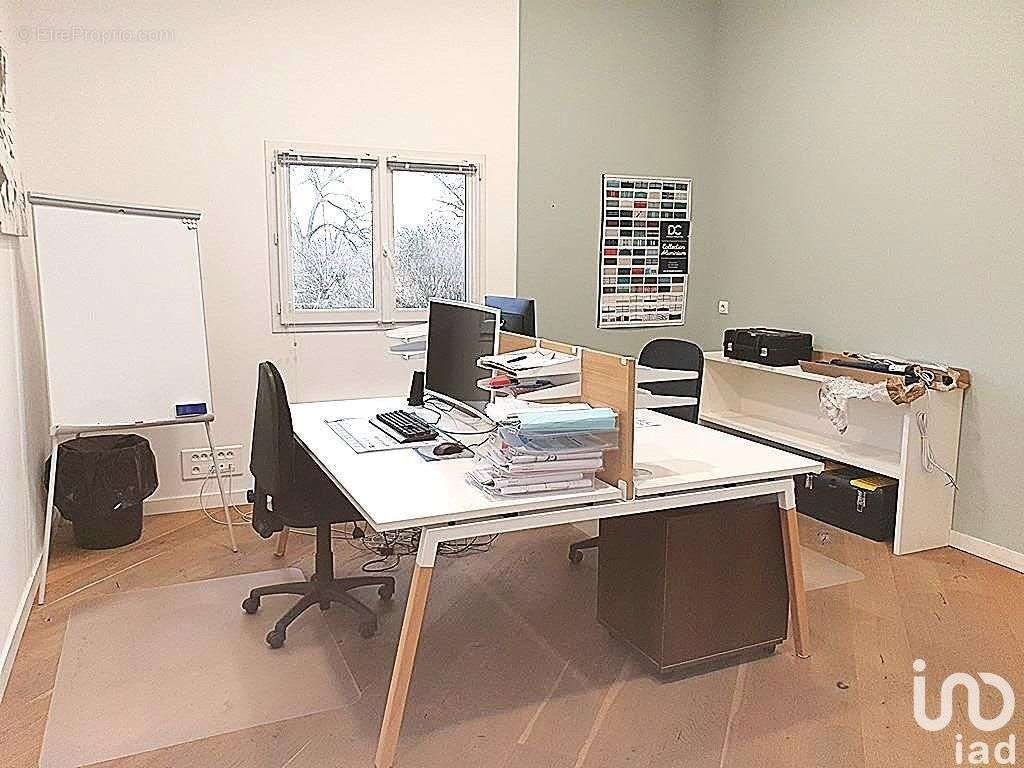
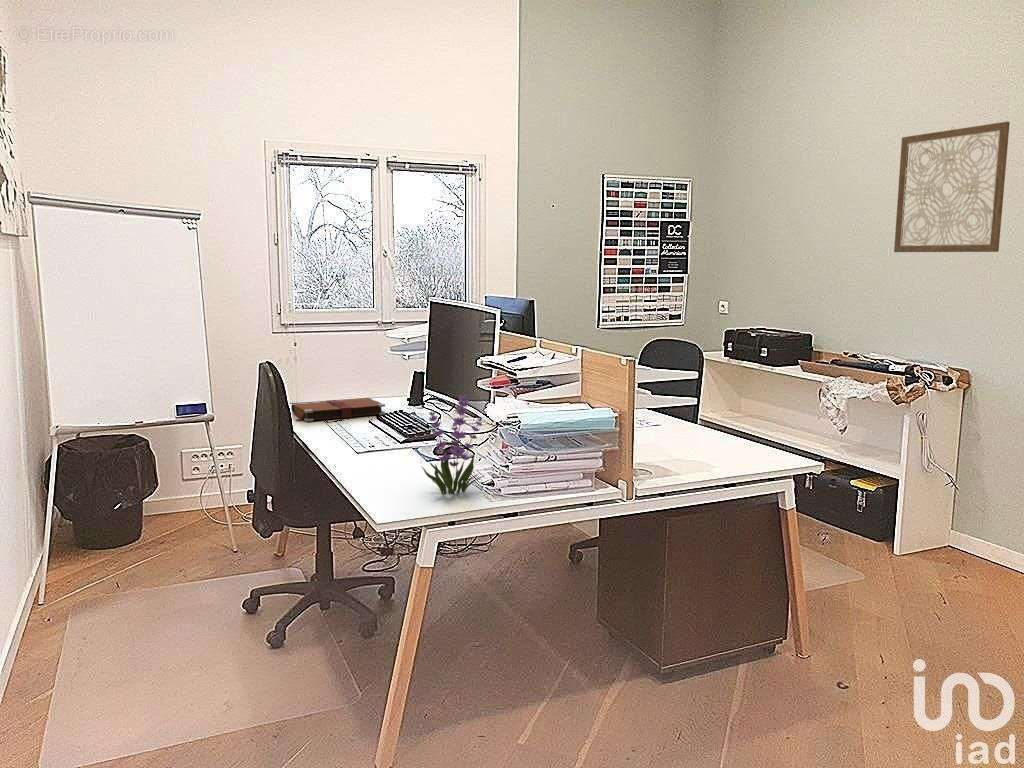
+ wall art [893,121,1011,253]
+ plant [421,394,486,497]
+ book [290,397,386,422]
